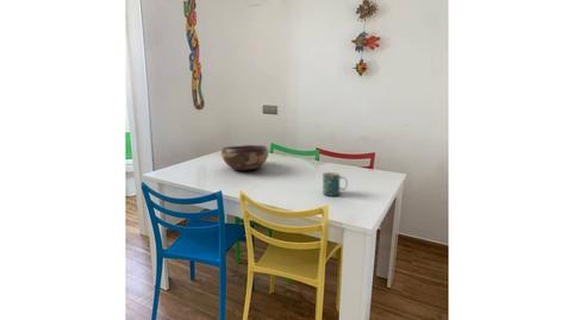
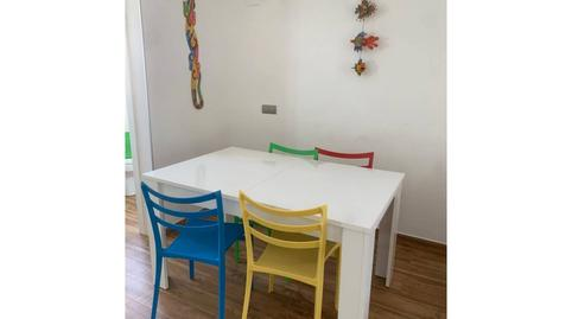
- decorative bowl [220,144,269,171]
- mug [322,171,349,197]
